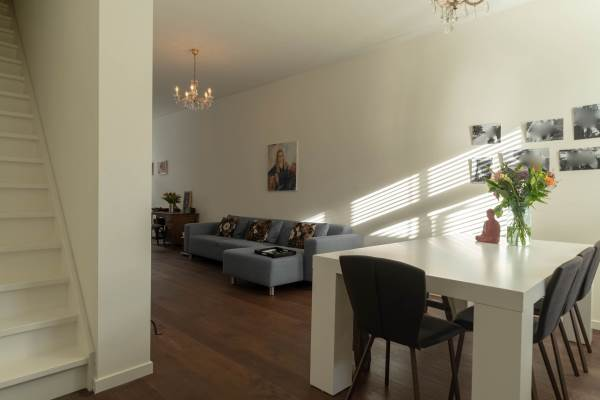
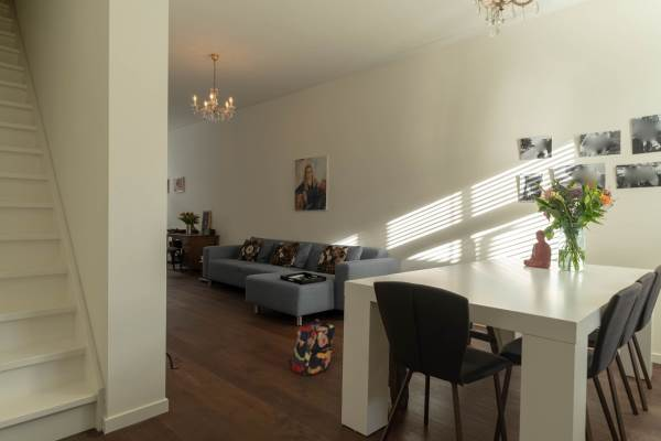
+ backpack [288,318,336,376]
